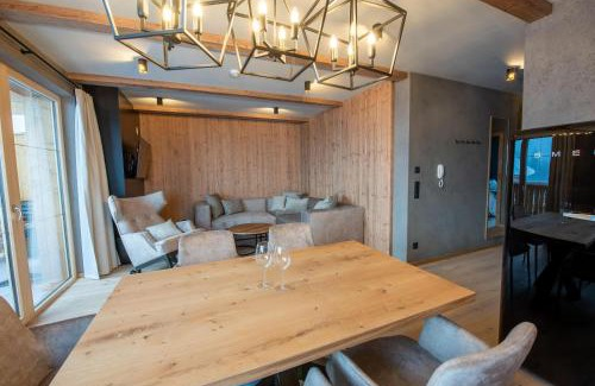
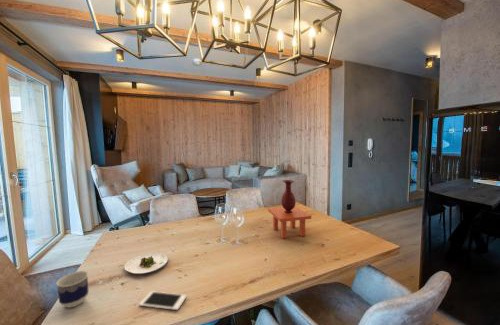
+ salad plate [123,252,169,275]
+ cup [55,270,90,309]
+ cell phone [138,290,188,311]
+ vase [267,179,312,240]
